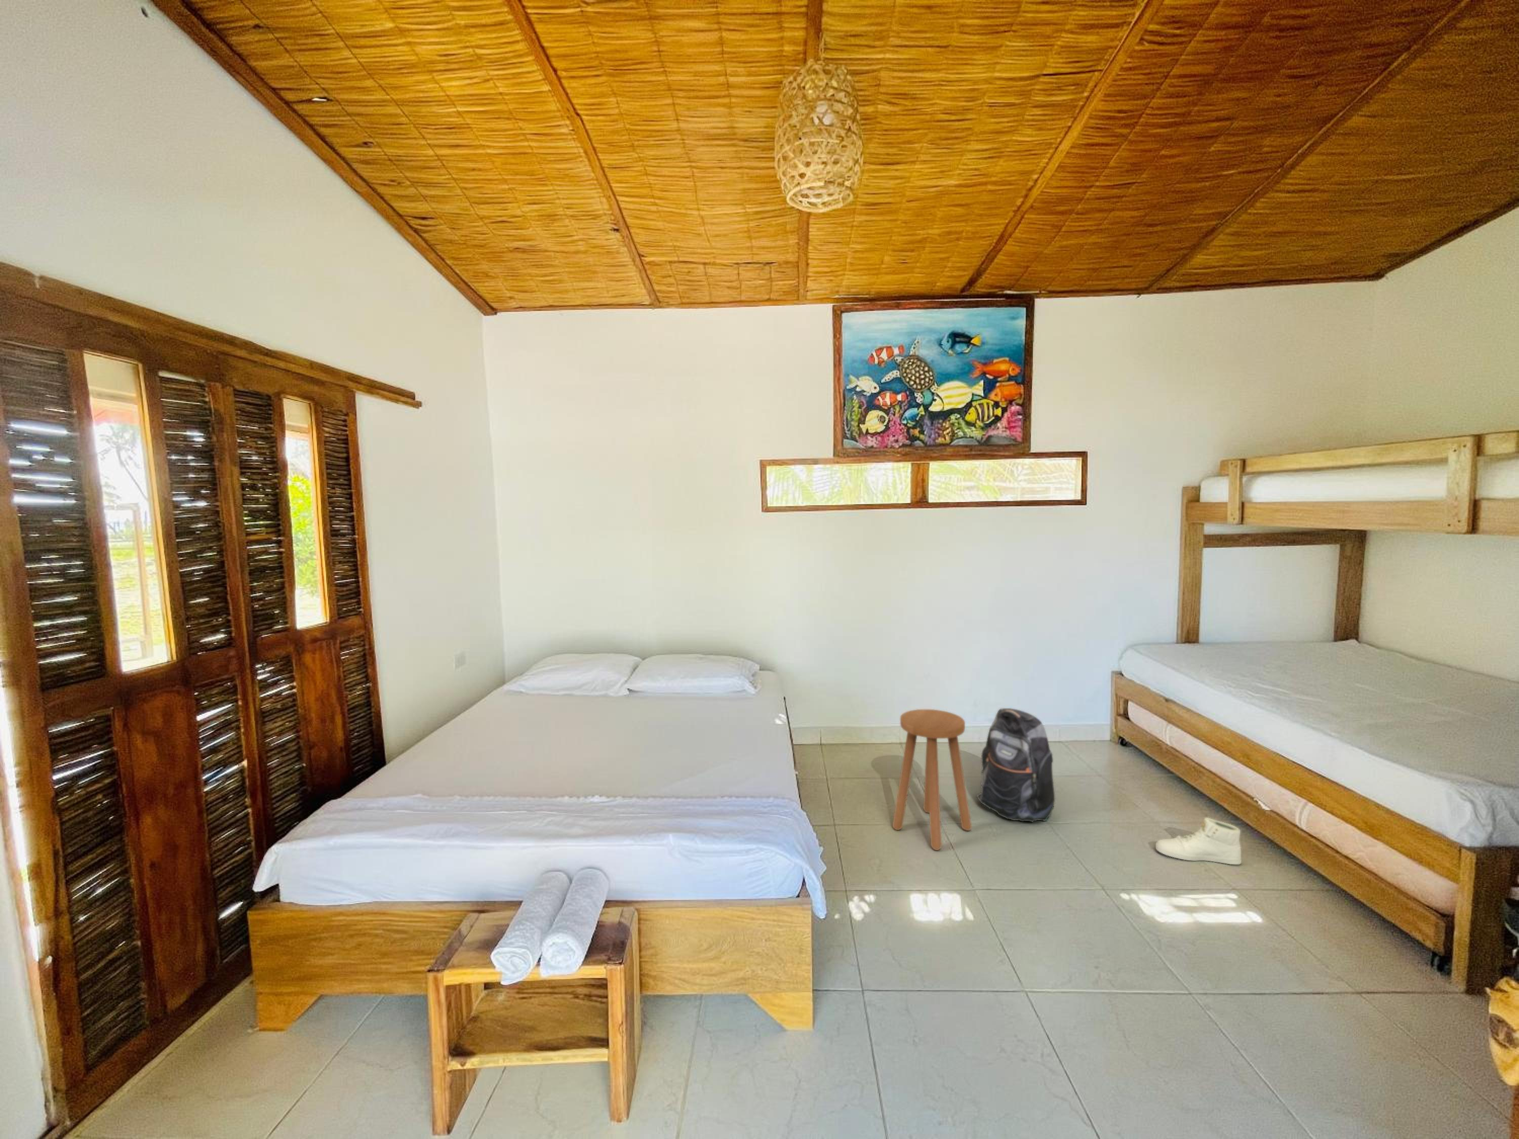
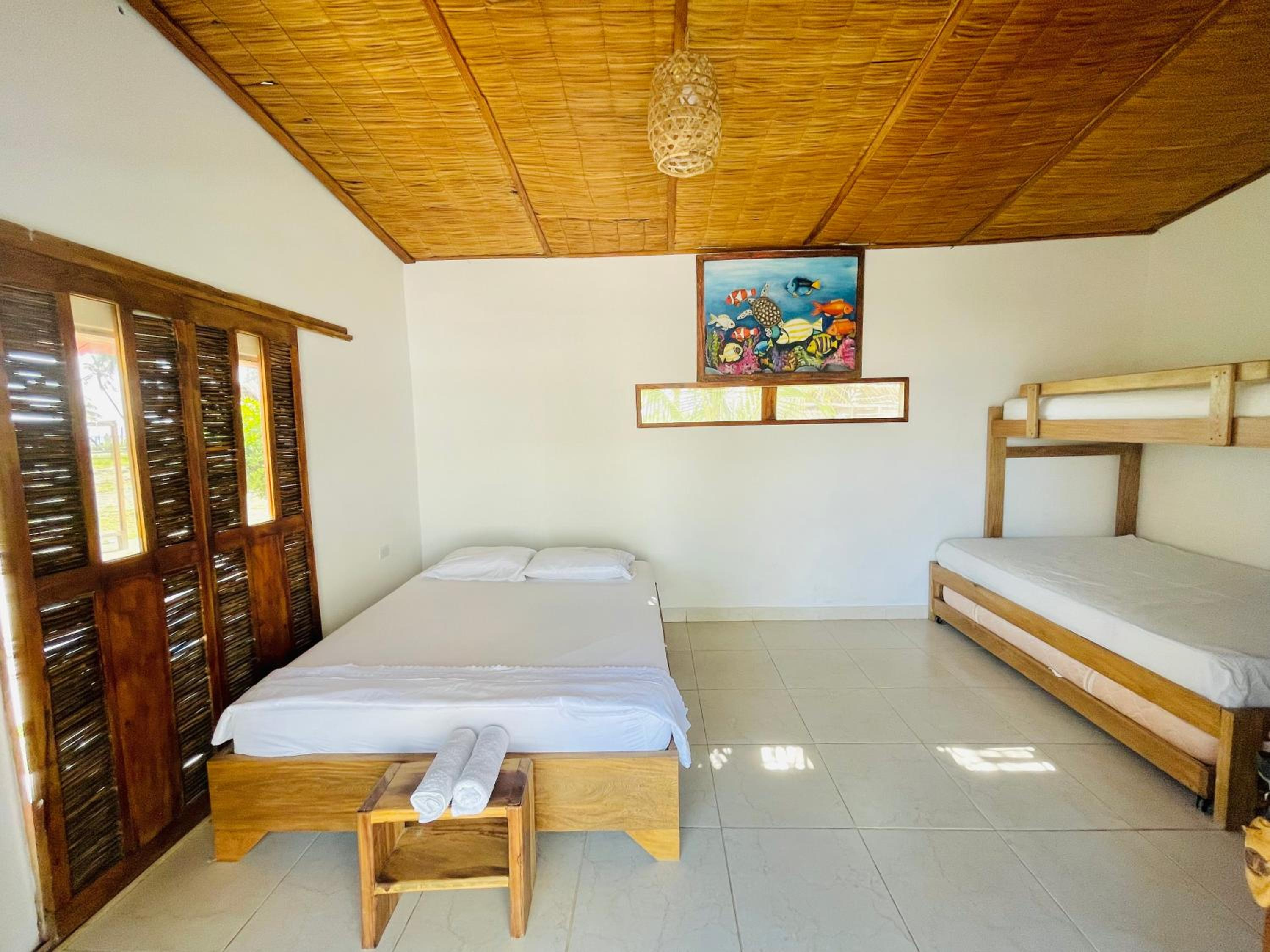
- backpack [976,708,1056,823]
- stool [892,708,972,851]
- sneaker [1155,817,1242,865]
